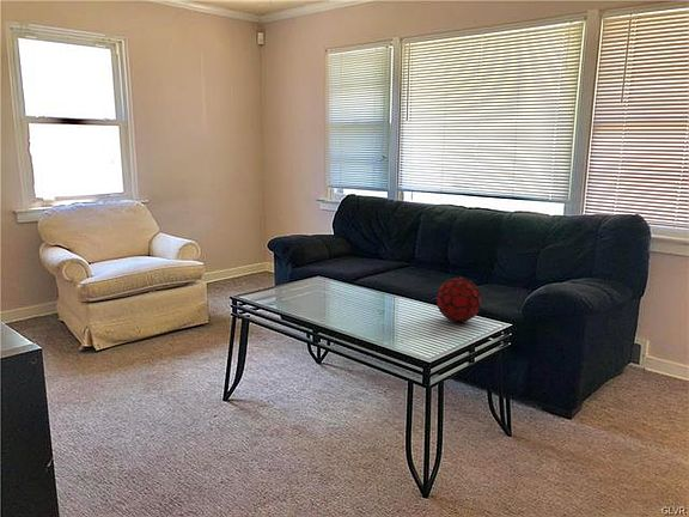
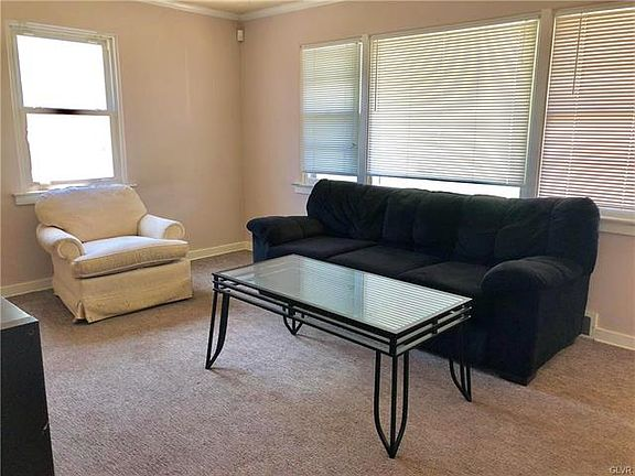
- decorative orb [435,276,482,323]
